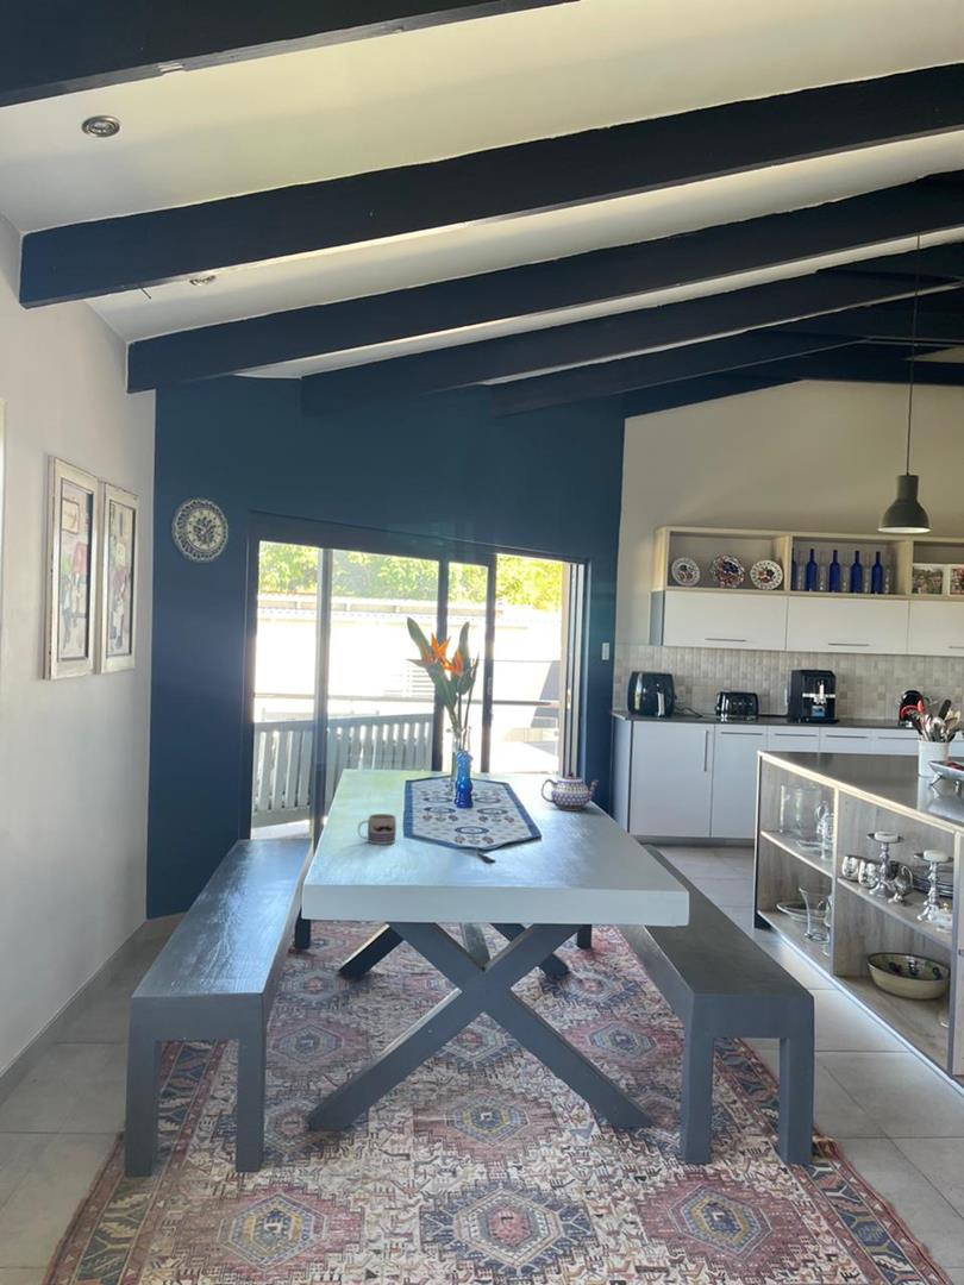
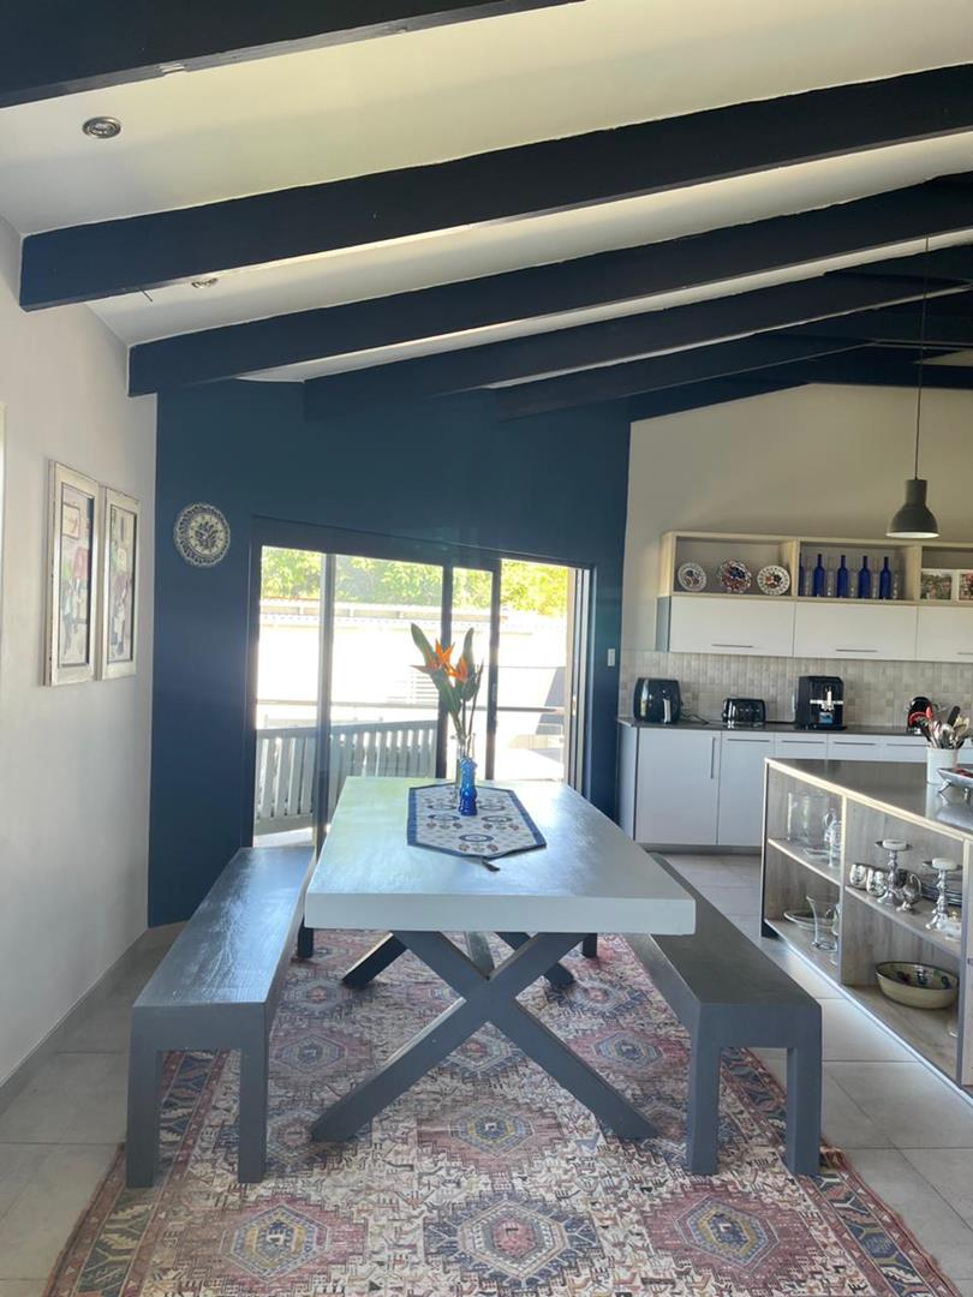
- teapot [540,771,600,811]
- mug [357,813,398,846]
